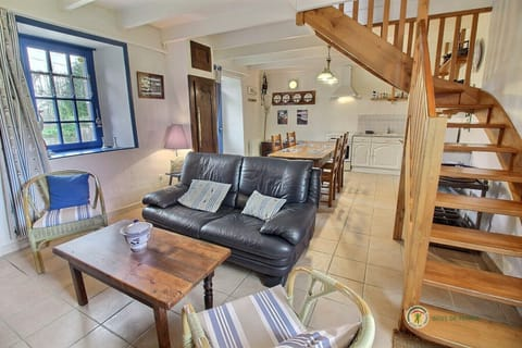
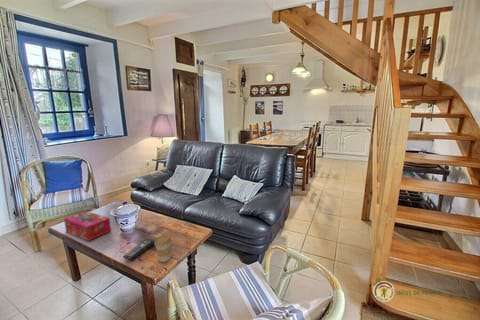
+ coffee cup [154,234,172,263]
+ tissue box [63,210,112,242]
+ remote control [122,238,156,261]
